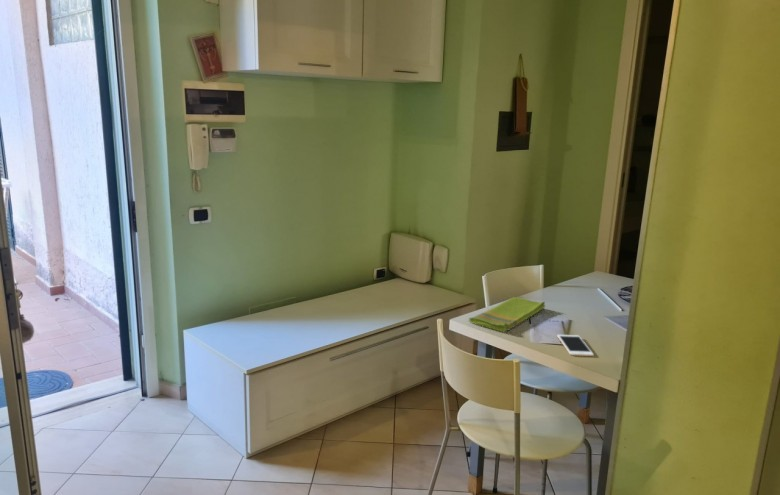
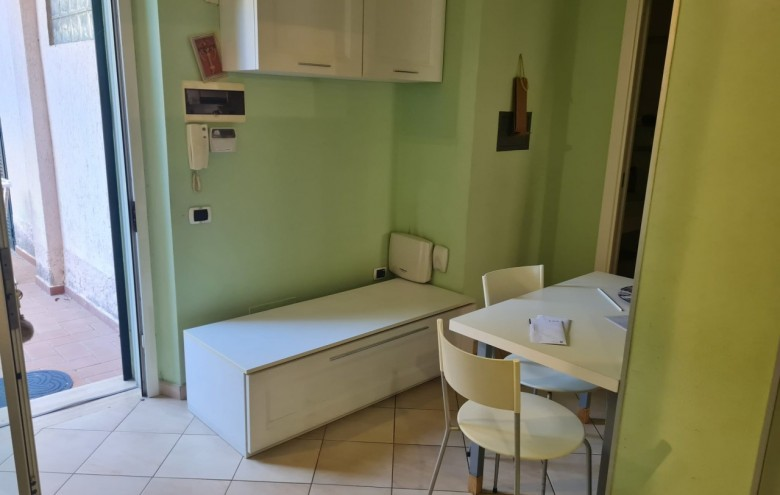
- dish towel [468,296,546,333]
- cell phone [556,334,595,357]
